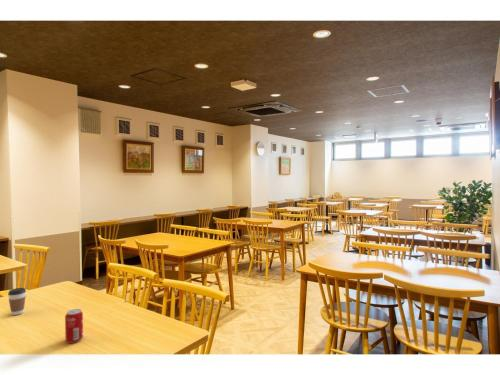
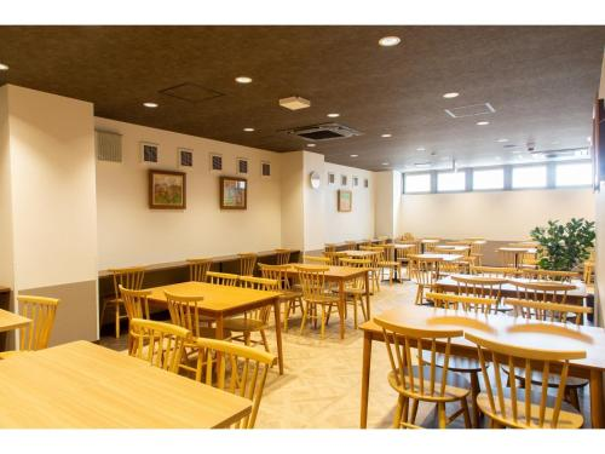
- beverage can [64,308,84,344]
- coffee cup [7,287,27,316]
